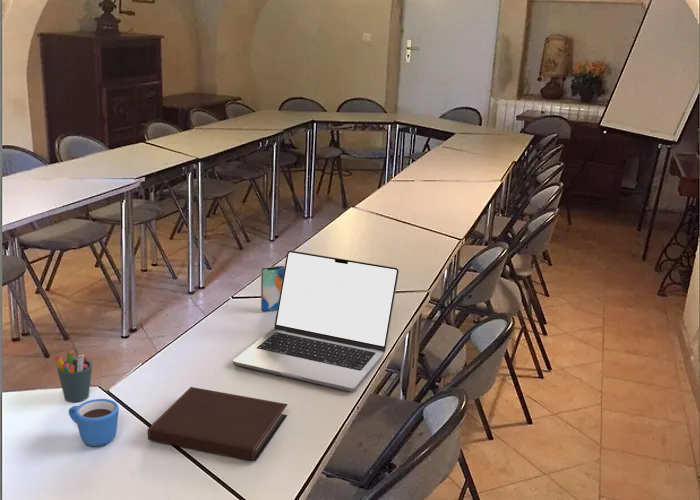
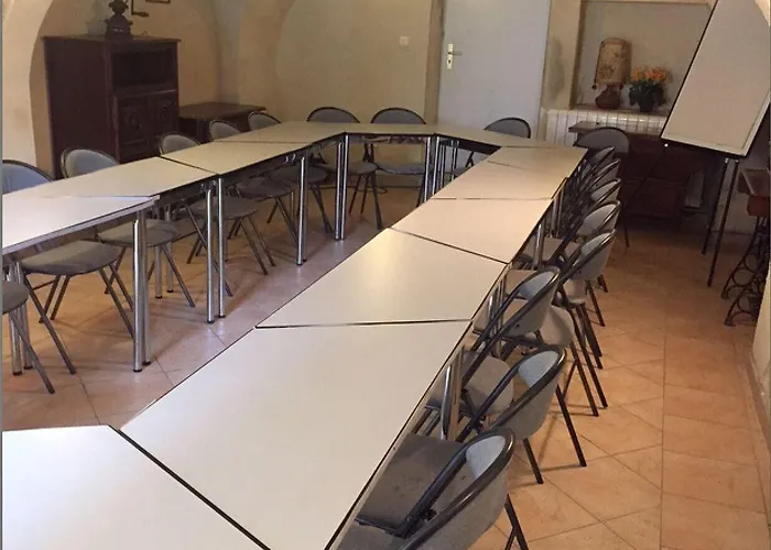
- notebook [147,386,289,462]
- laptop [232,250,400,393]
- pen holder [54,350,93,403]
- smartphone [260,265,285,313]
- mug [68,398,120,447]
